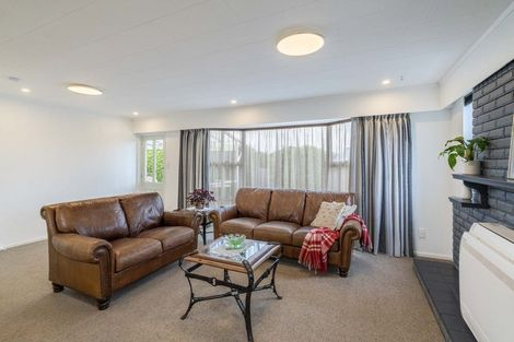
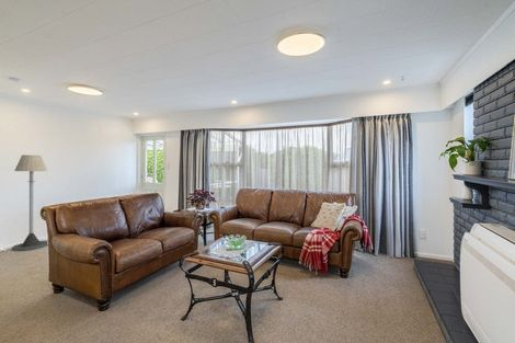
+ floor lamp [11,155,49,252]
